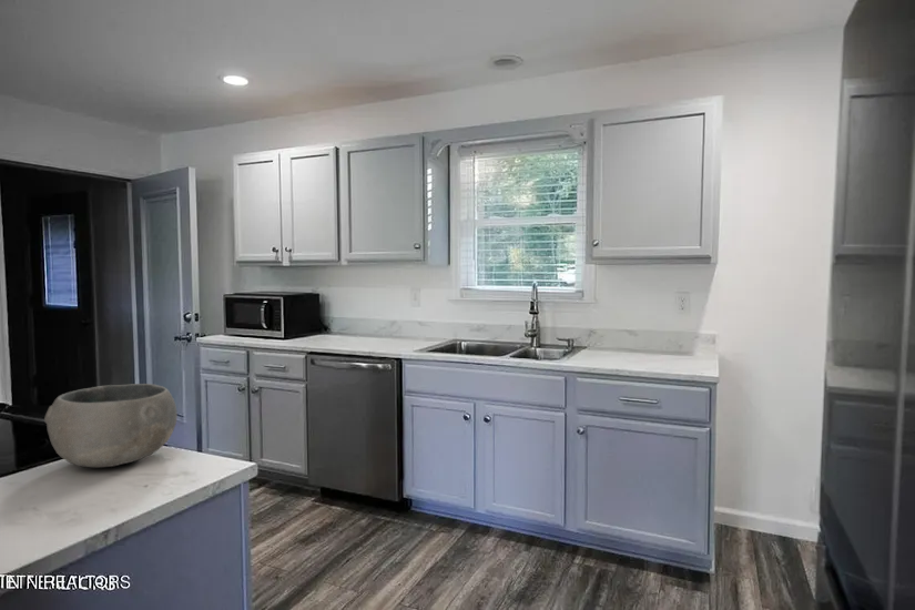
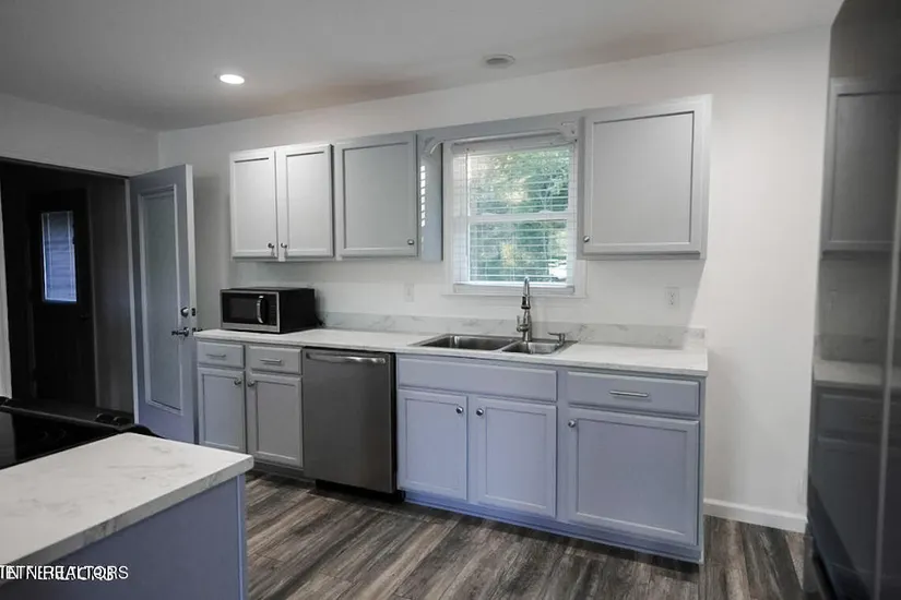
- bowl [43,383,179,468]
